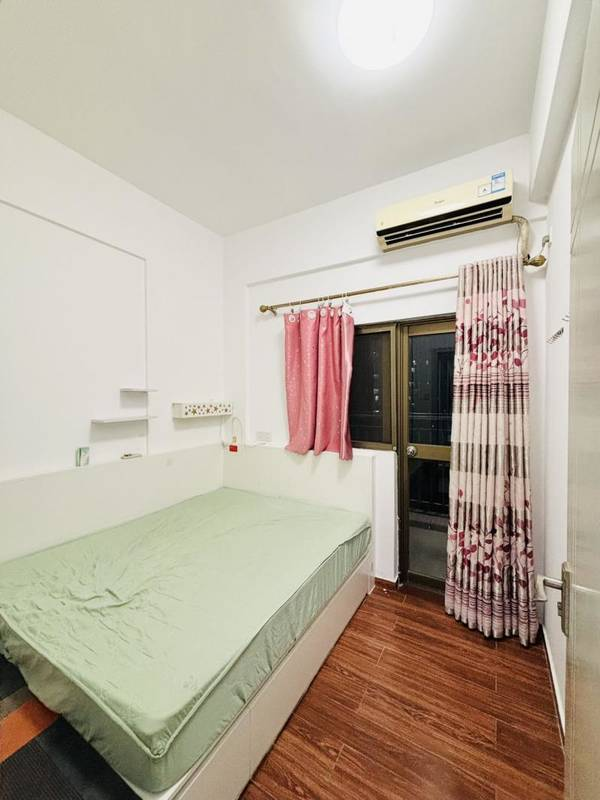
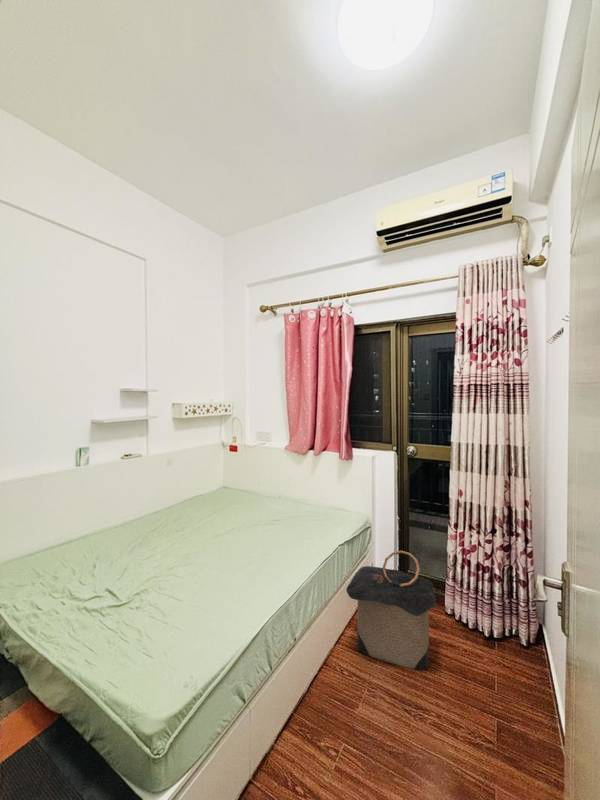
+ laundry hamper [345,550,437,671]
